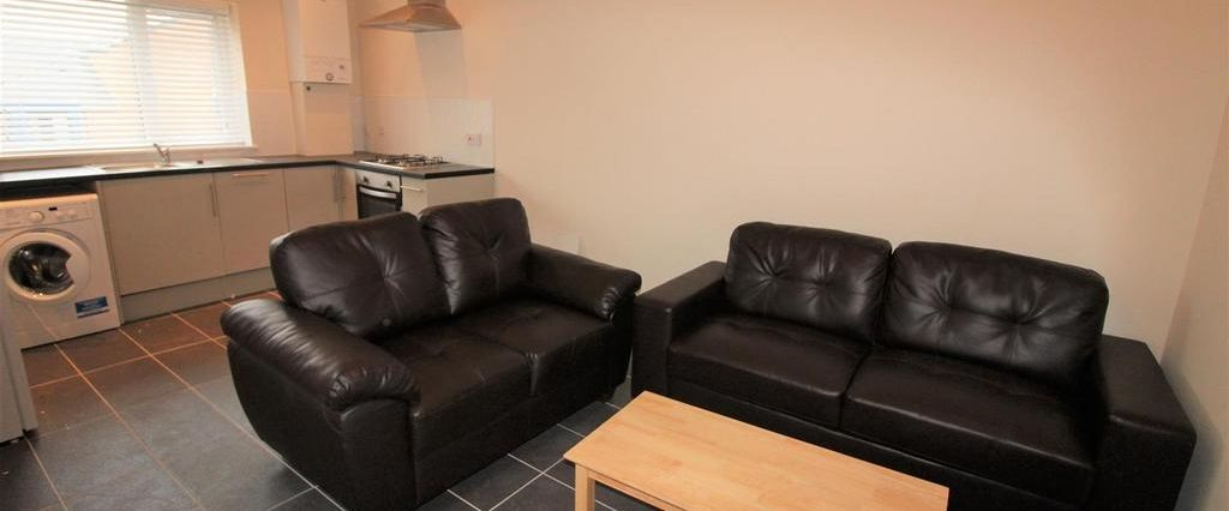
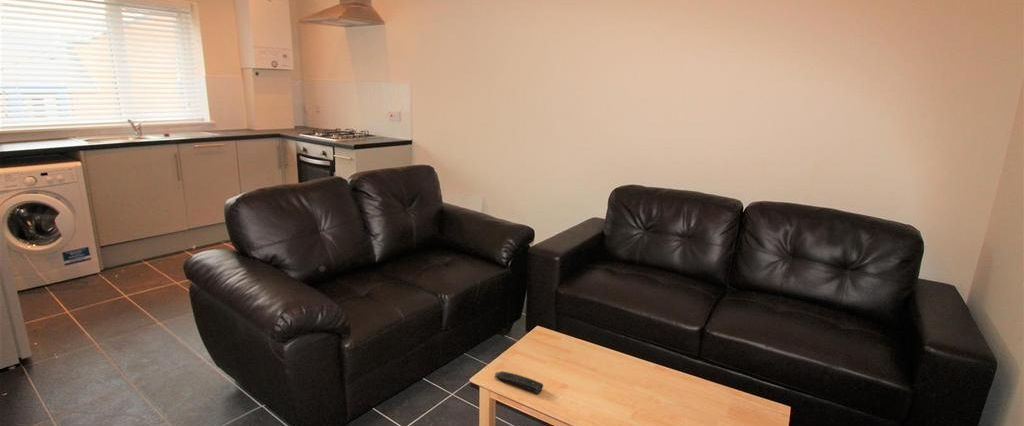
+ remote control [494,370,544,394]
